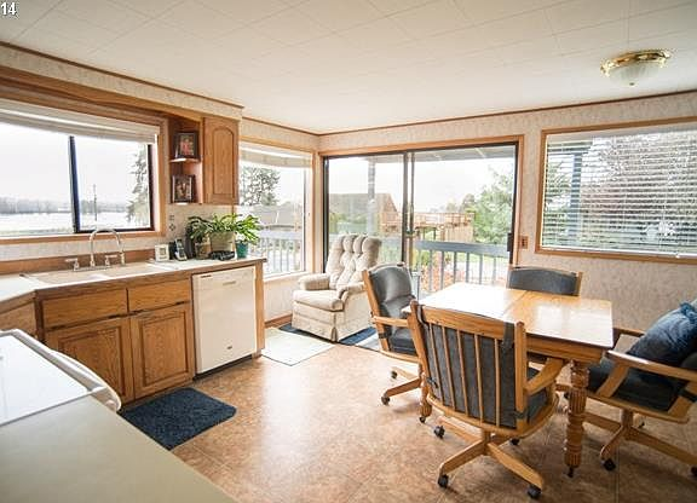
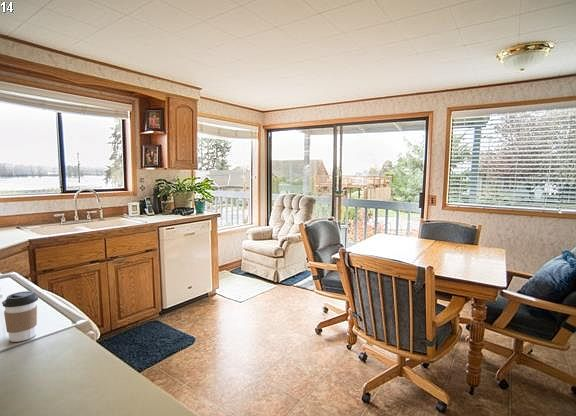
+ coffee cup [1,290,39,343]
